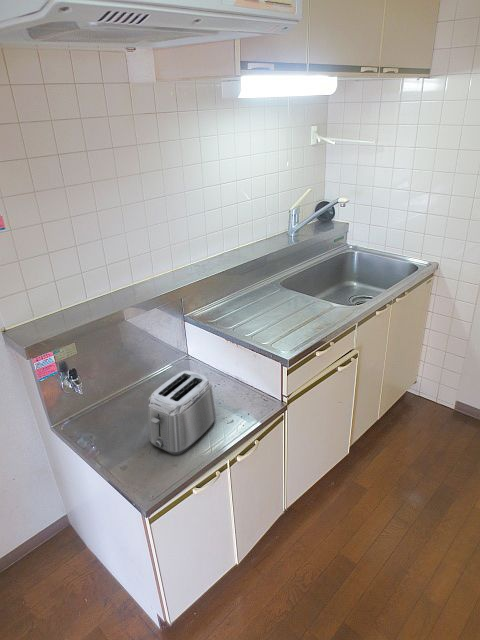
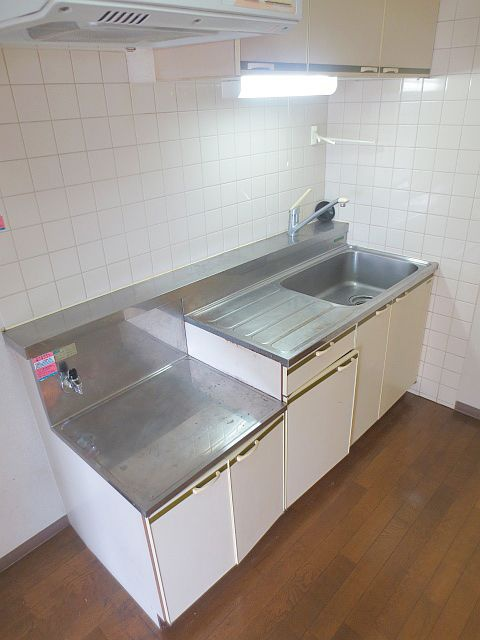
- toaster [147,370,217,456]
